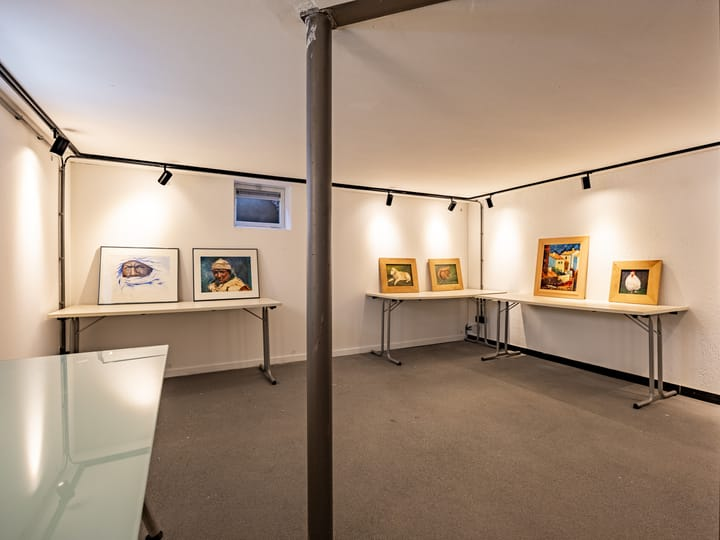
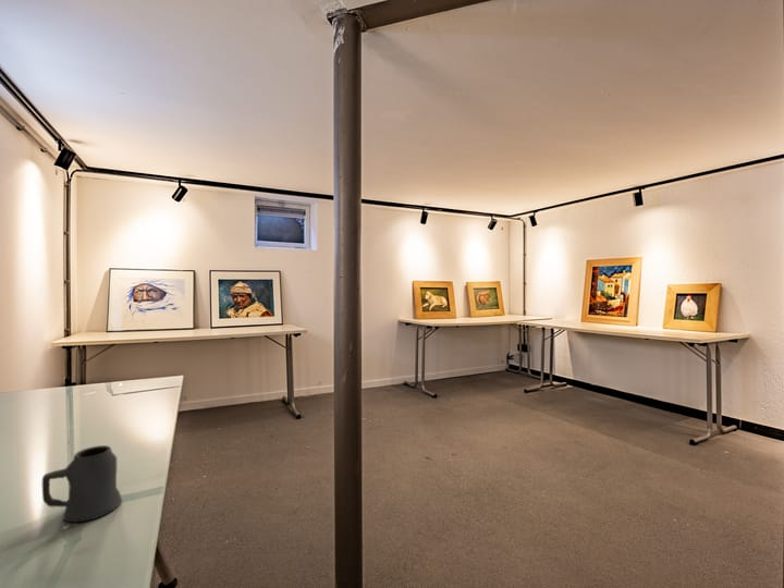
+ mug [41,444,123,524]
